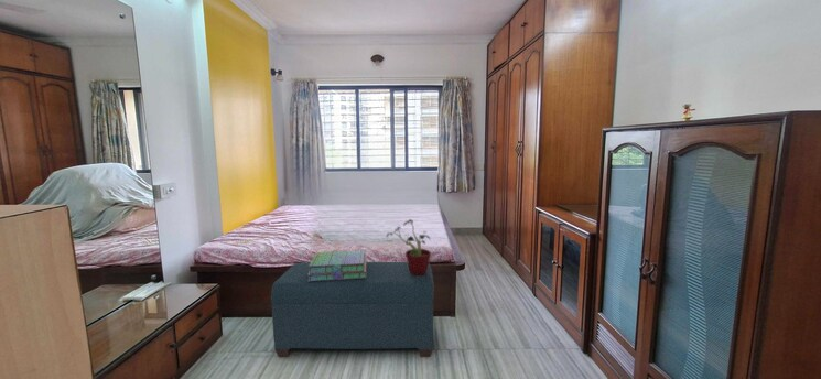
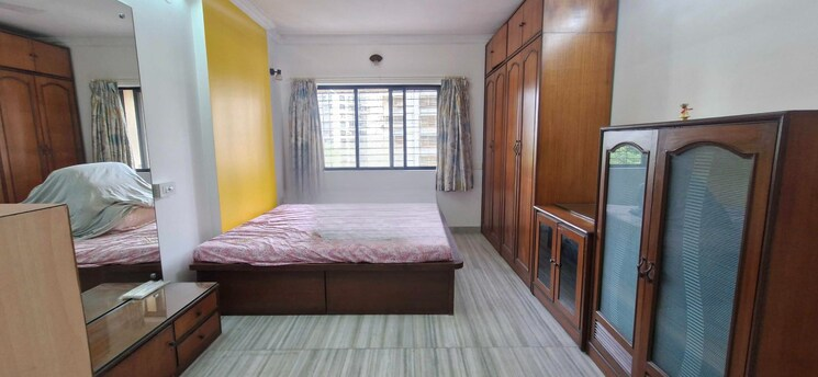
- potted plant [385,218,432,275]
- stack of books [307,249,367,281]
- bench [270,261,435,358]
